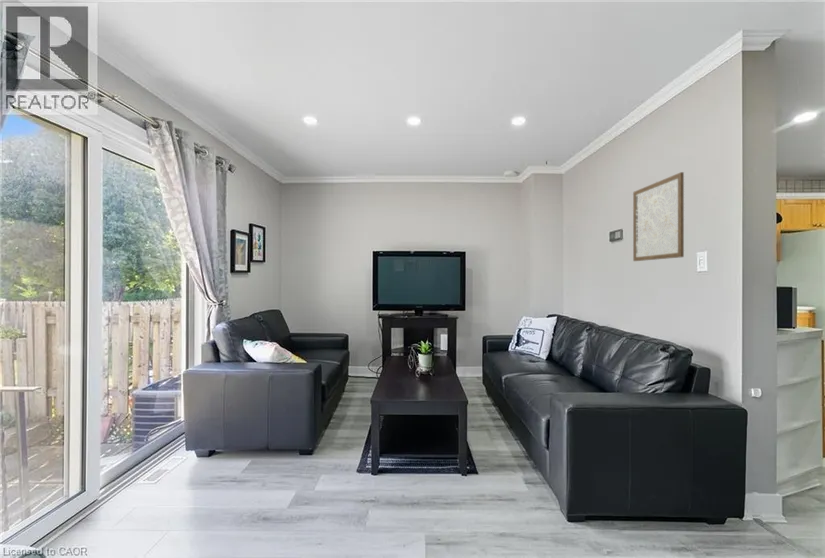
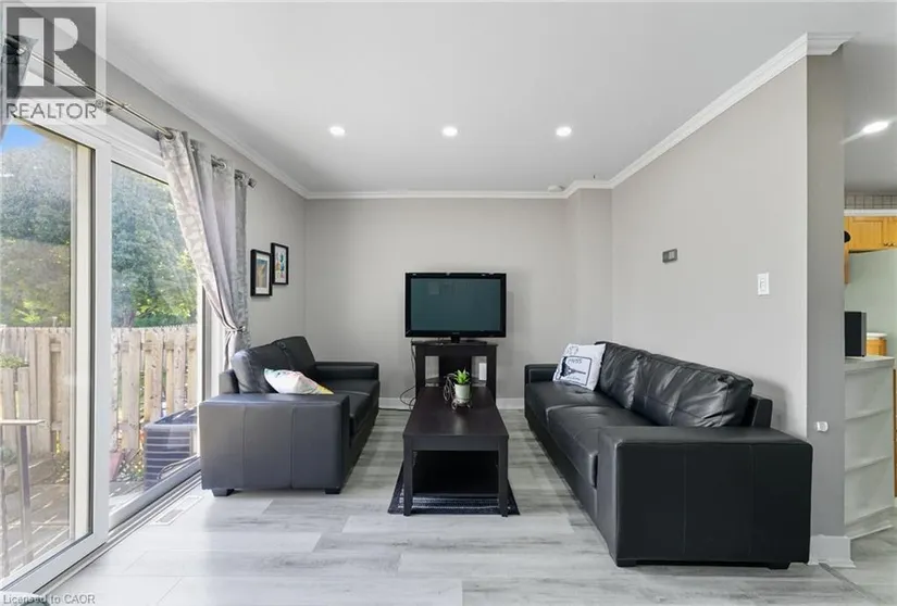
- wall art [632,171,685,262]
